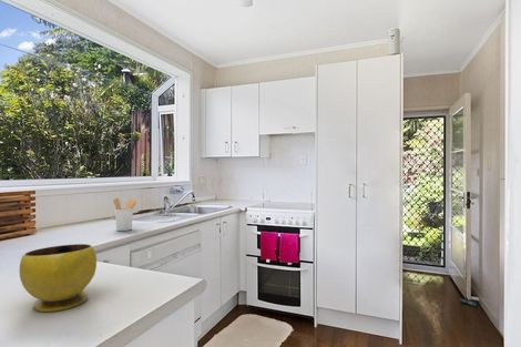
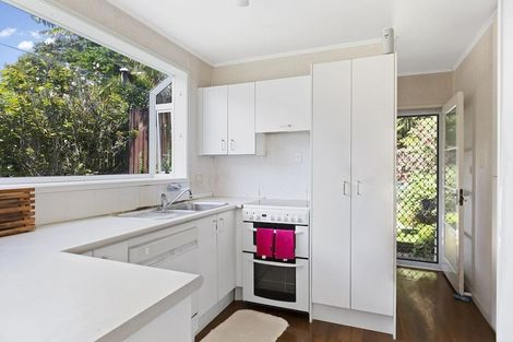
- bowl [19,243,98,313]
- utensil holder [113,197,139,232]
